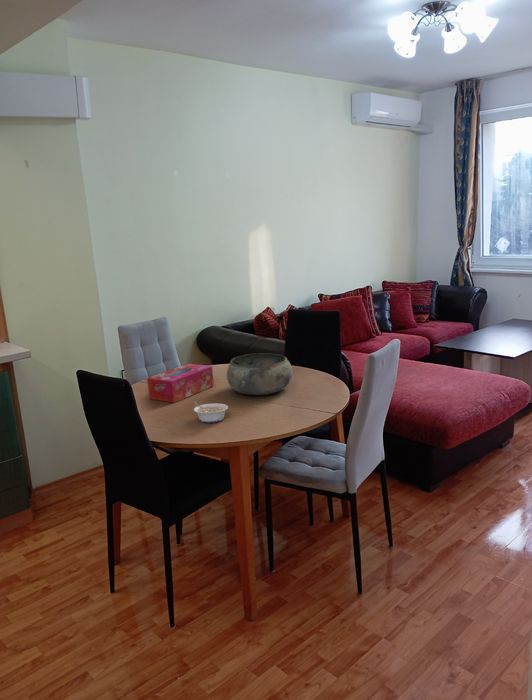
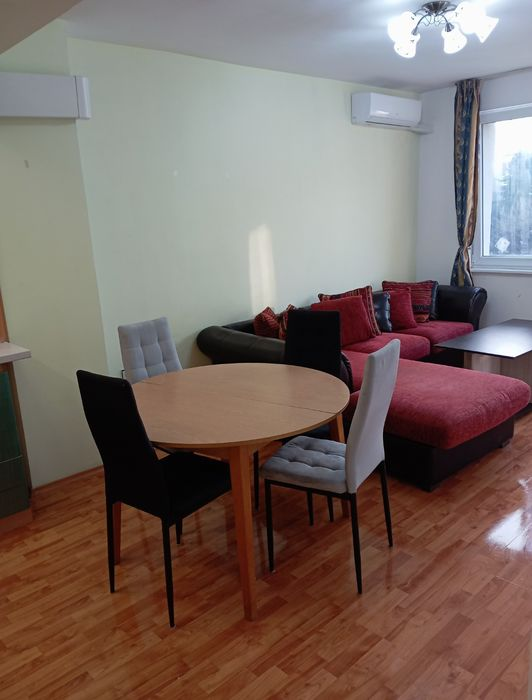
- tissue box [146,363,215,404]
- bowl [226,352,293,396]
- legume [192,401,229,424]
